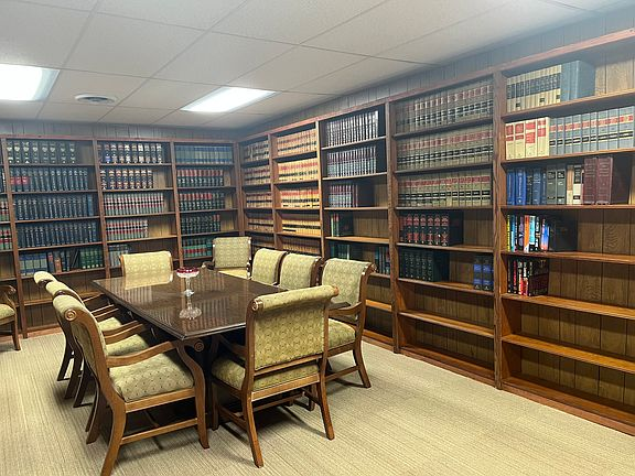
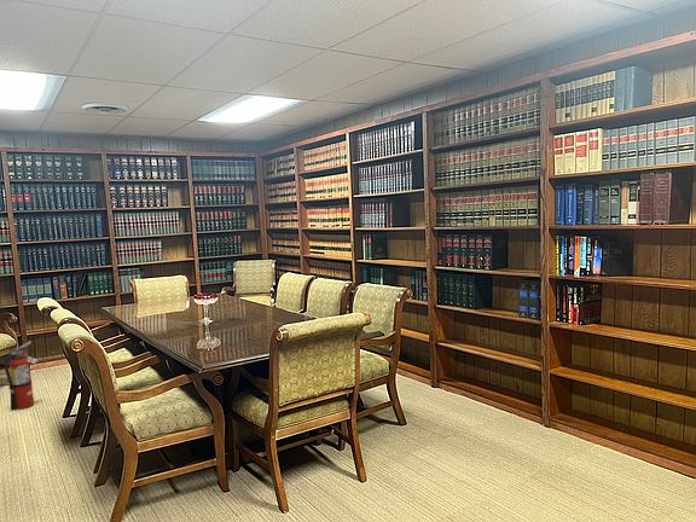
+ fire extinguisher [4,340,42,411]
